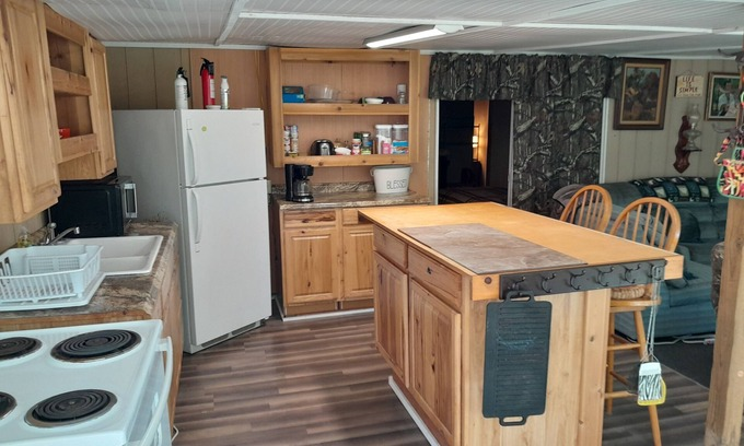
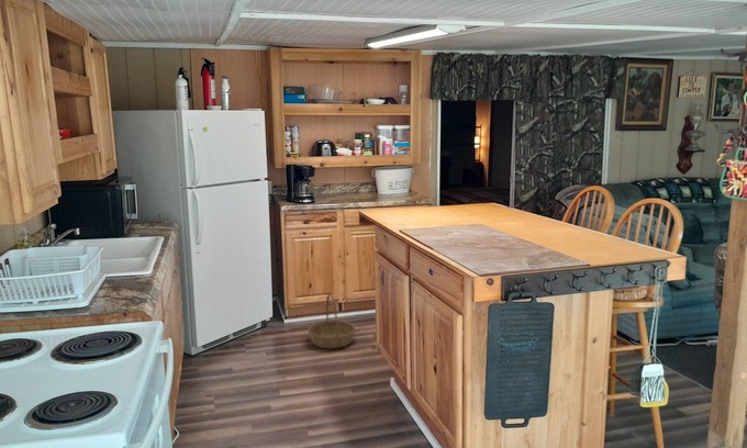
+ basket [306,292,357,350]
